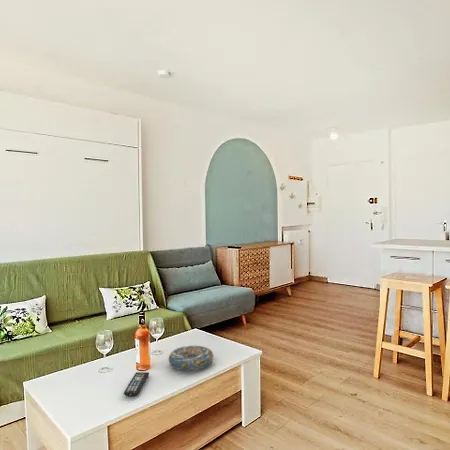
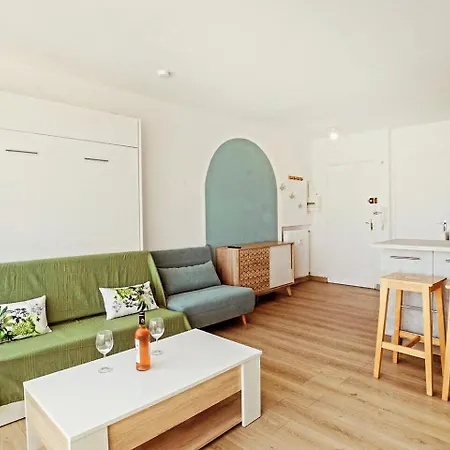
- remote control [123,371,150,397]
- decorative bowl [167,345,215,372]
